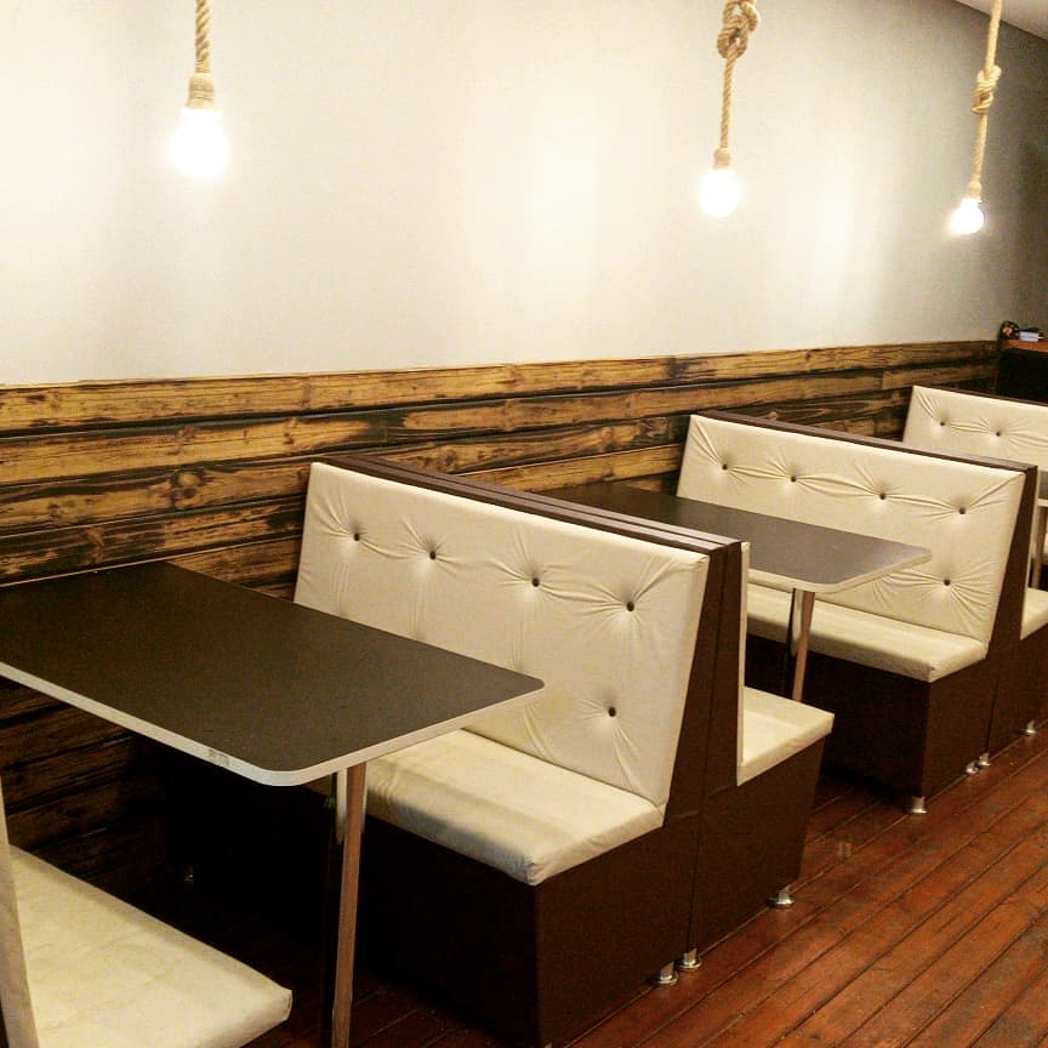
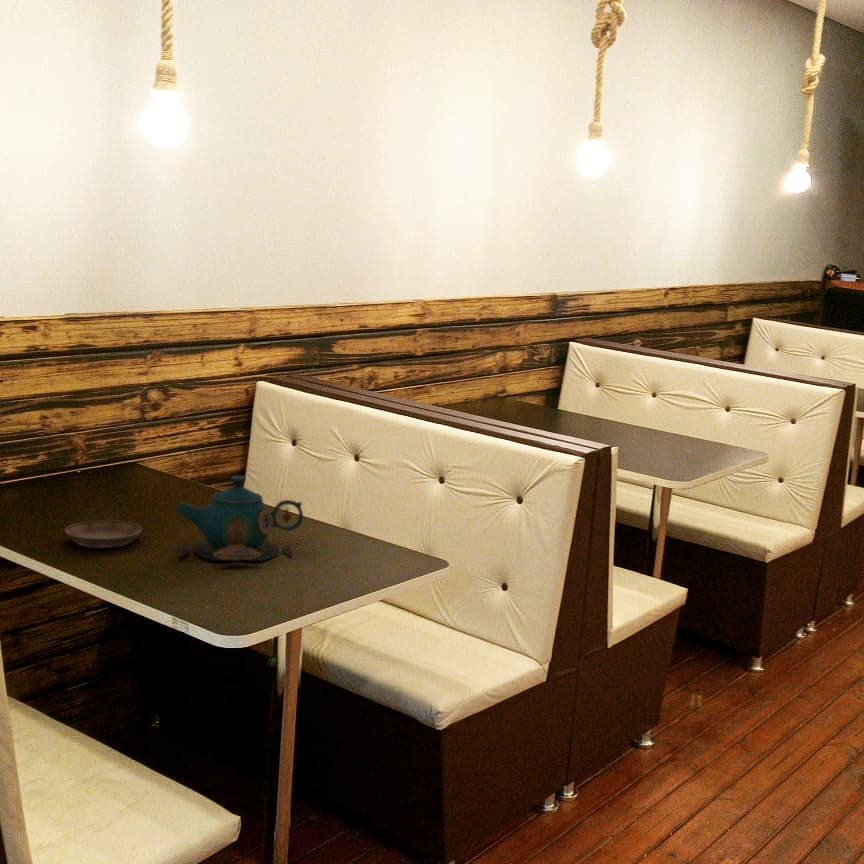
+ teapot [175,474,304,567]
+ saucer [64,519,143,549]
